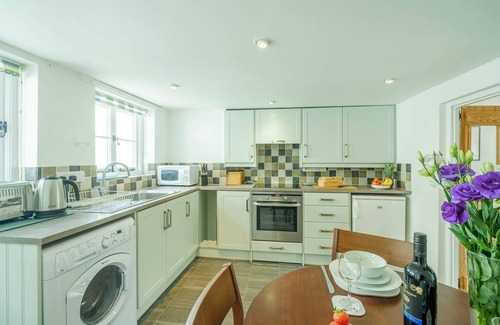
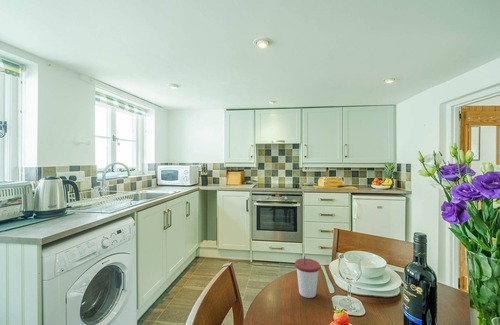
+ cup [294,255,321,299]
